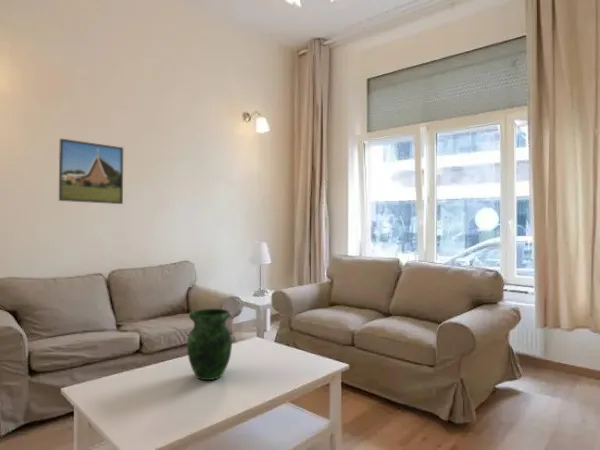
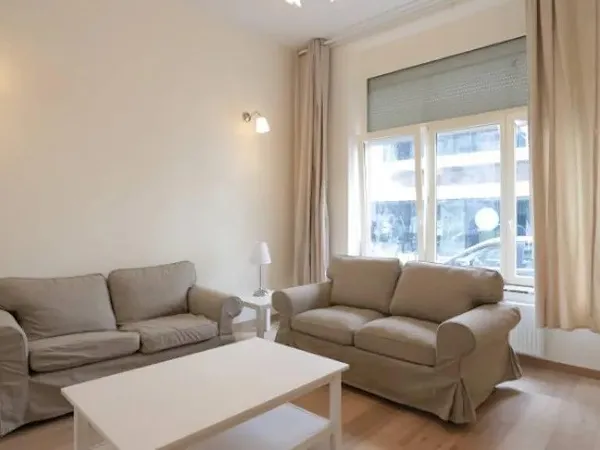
- vase [186,308,233,381]
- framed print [58,138,124,205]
